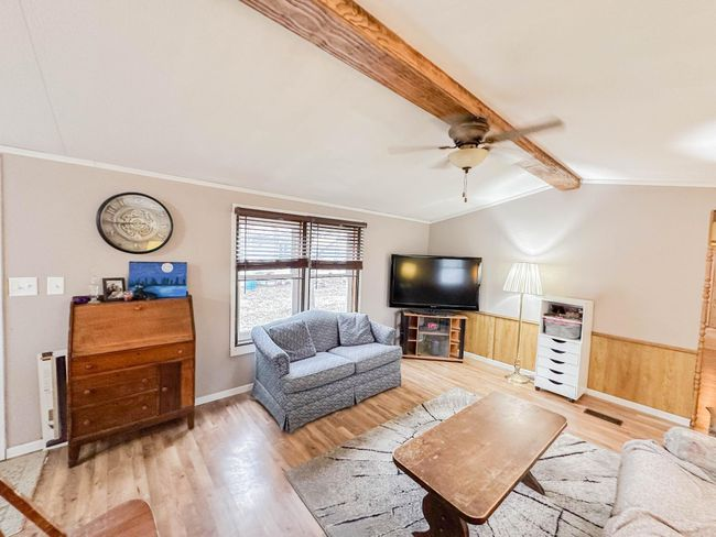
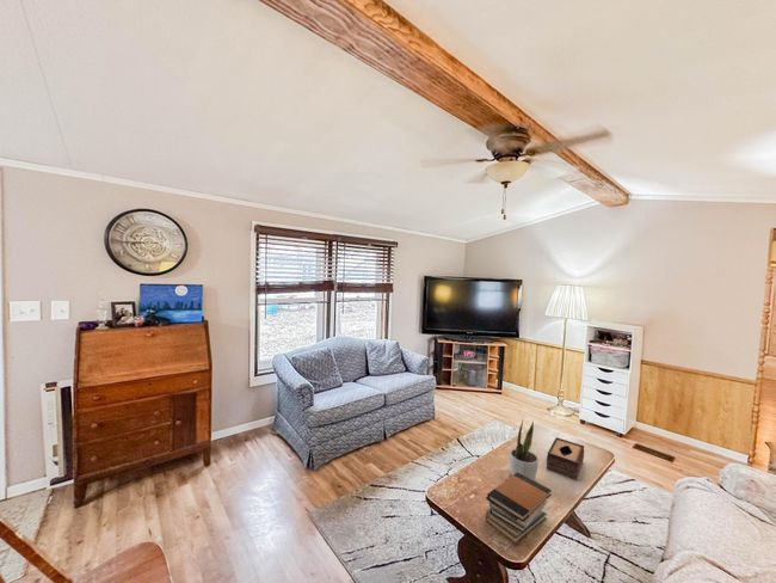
+ book stack [484,472,553,545]
+ potted plant [509,416,540,481]
+ tissue box [546,436,585,481]
